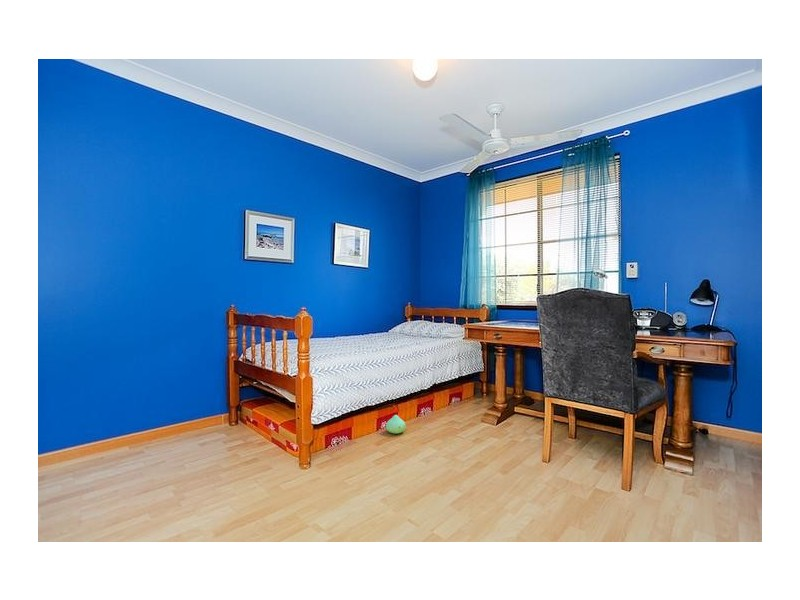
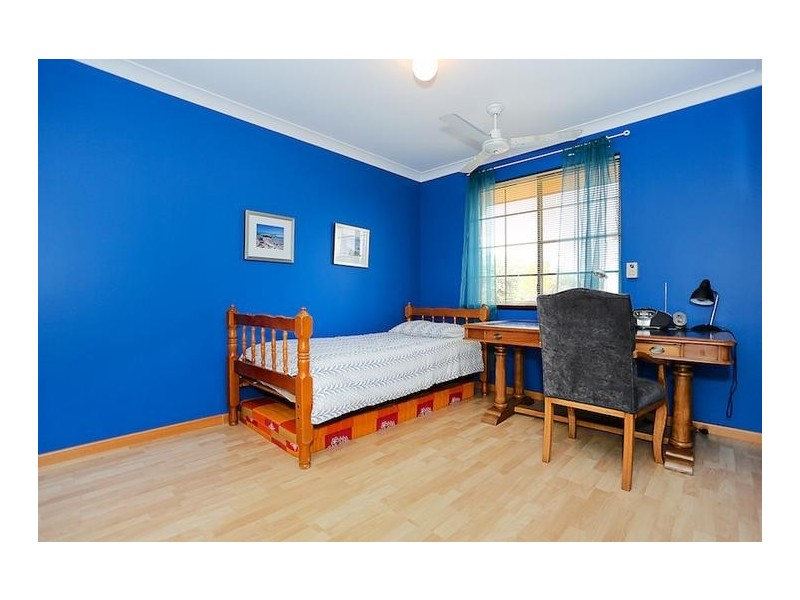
- plush toy [385,414,407,434]
